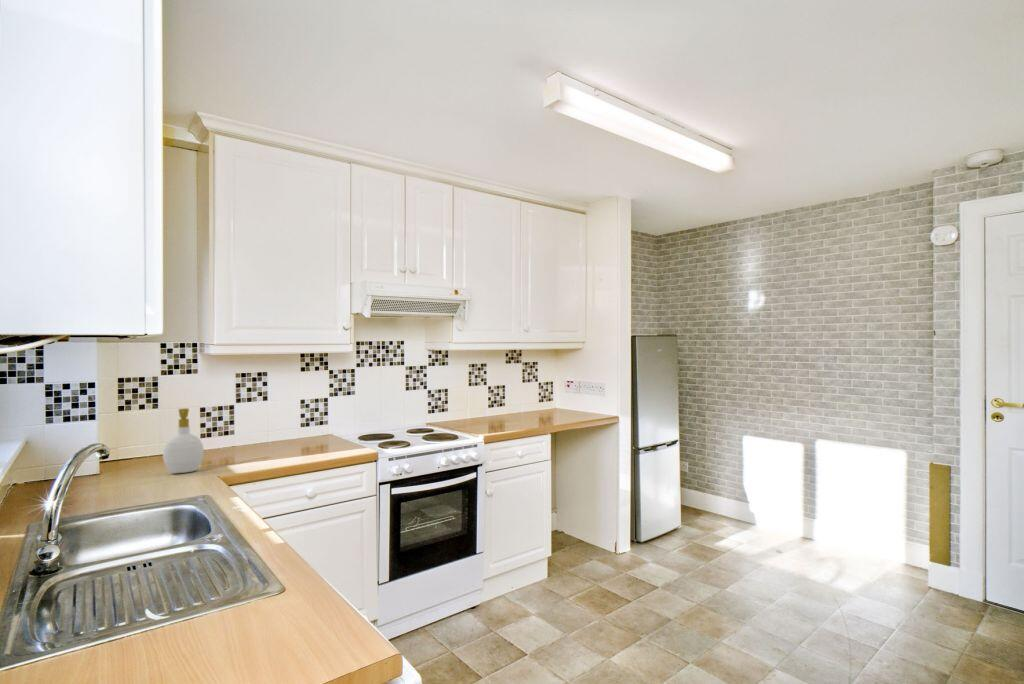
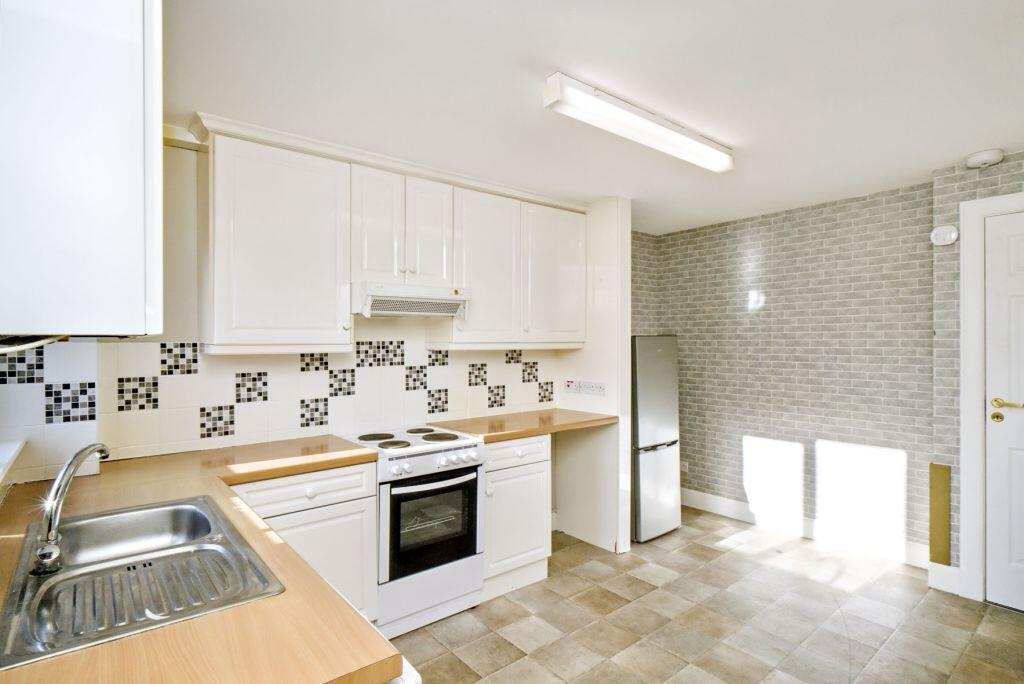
- soap bottle [162,407,205,474]
